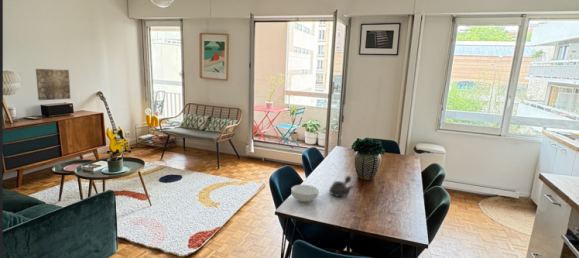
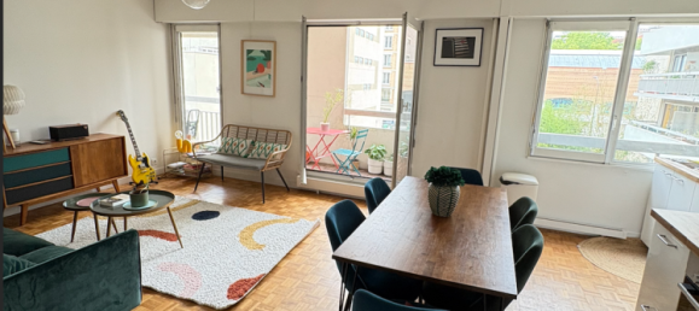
- teapot [328,175,354,197]
- wall art [35,68,72,101]
- cereal bowl [290,184,320,203]
